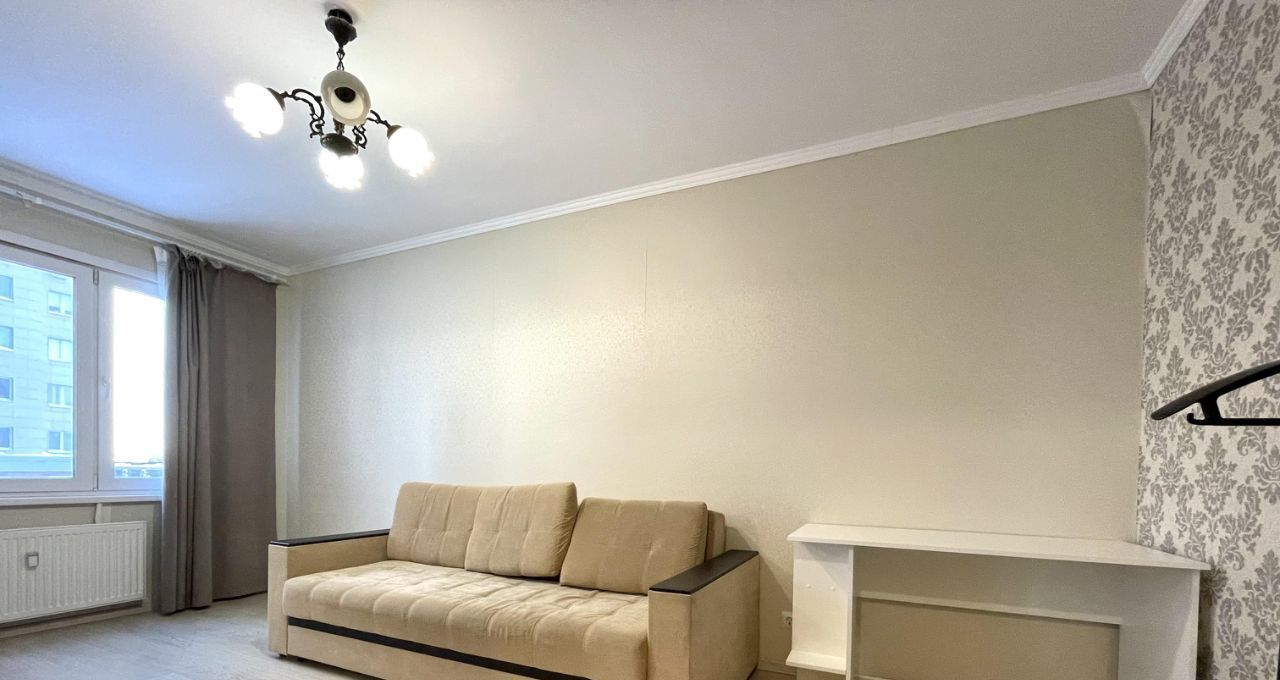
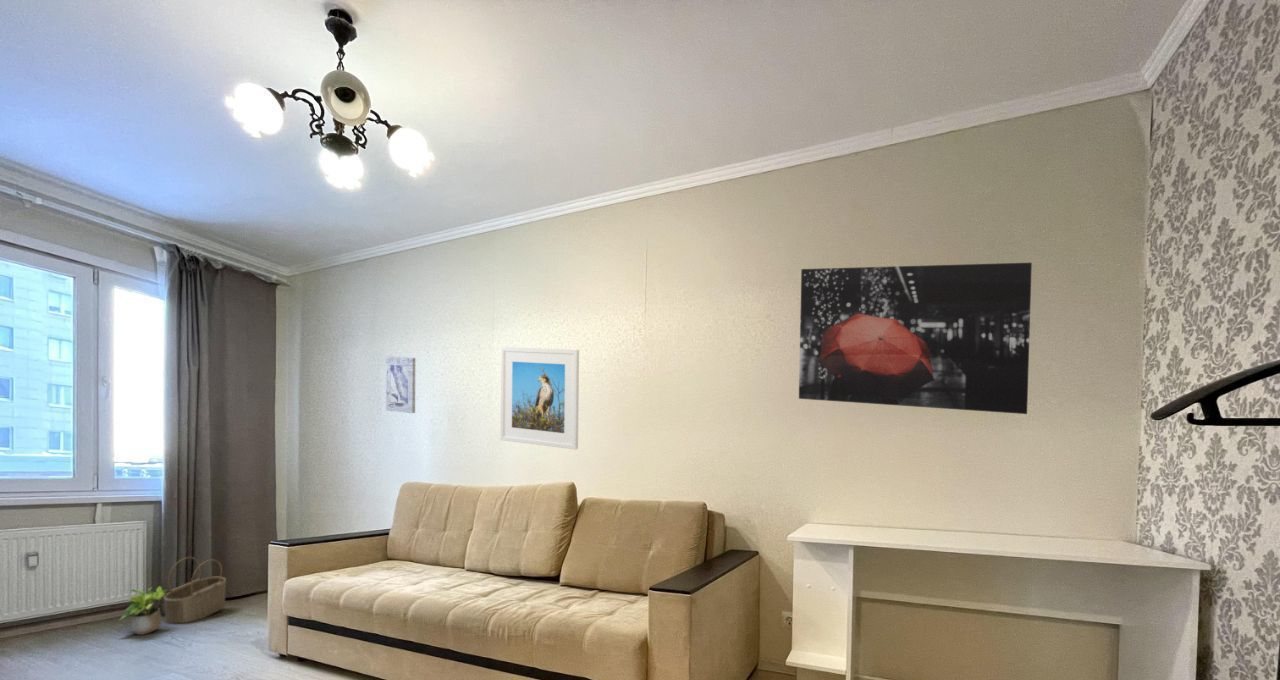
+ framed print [499,346,580,451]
+ wall art [798,262,1033,415]
+ wicker basket [163,556,227,624]
+ wall art [385,356,416,414]
+ potted plant [118,585,168,636]
